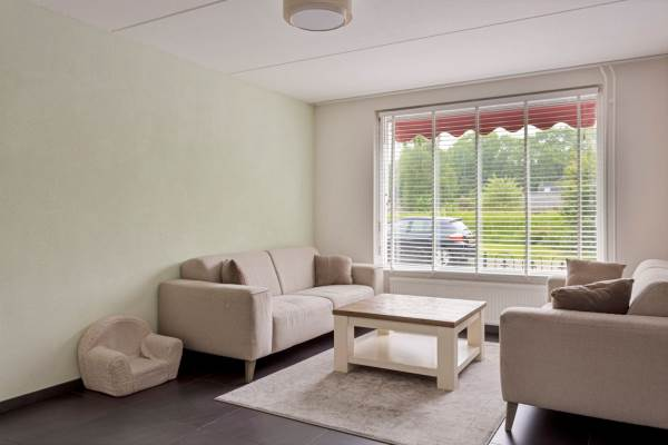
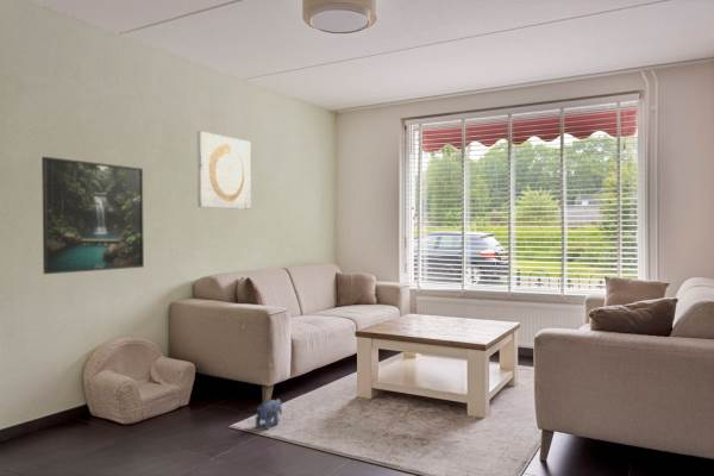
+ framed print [40,156,145,275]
+ plush toy [255,397,283,430]
+ wall art [196,130,252,211]
